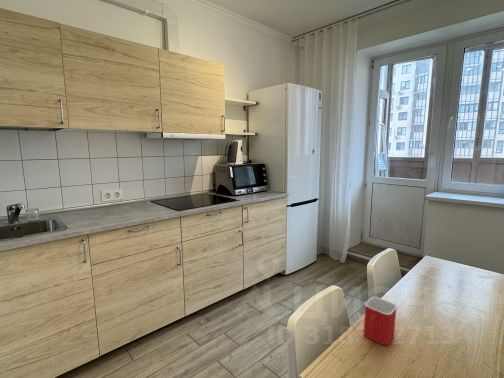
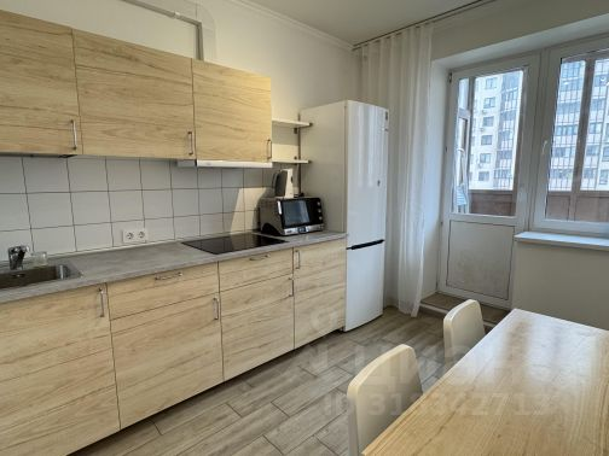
- mug [363,296,398,346]
